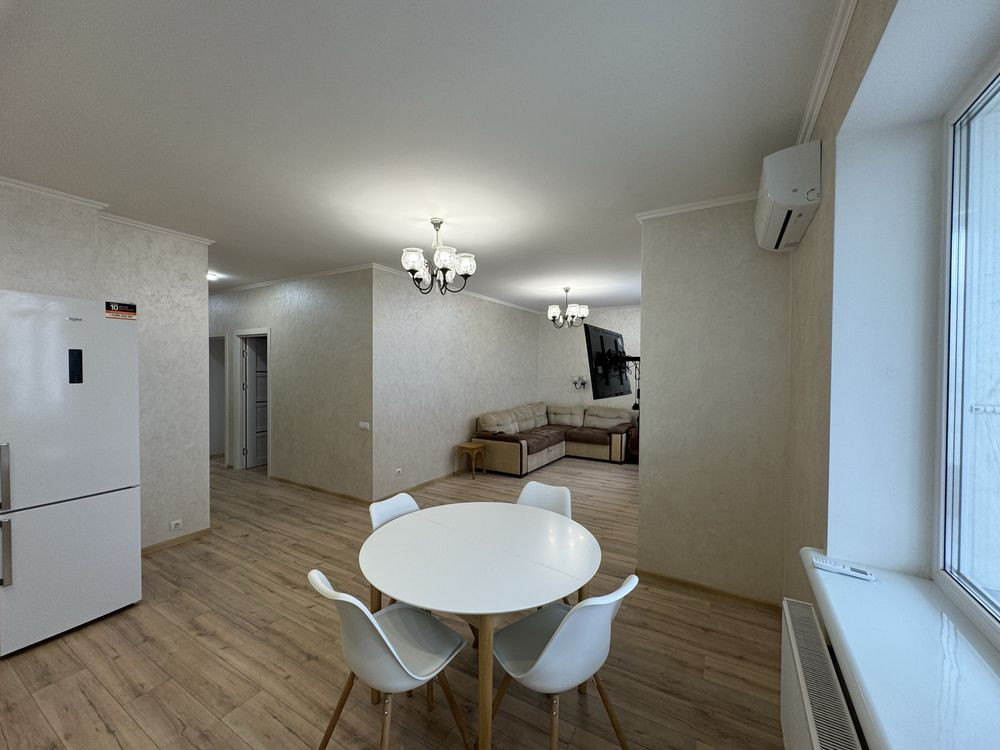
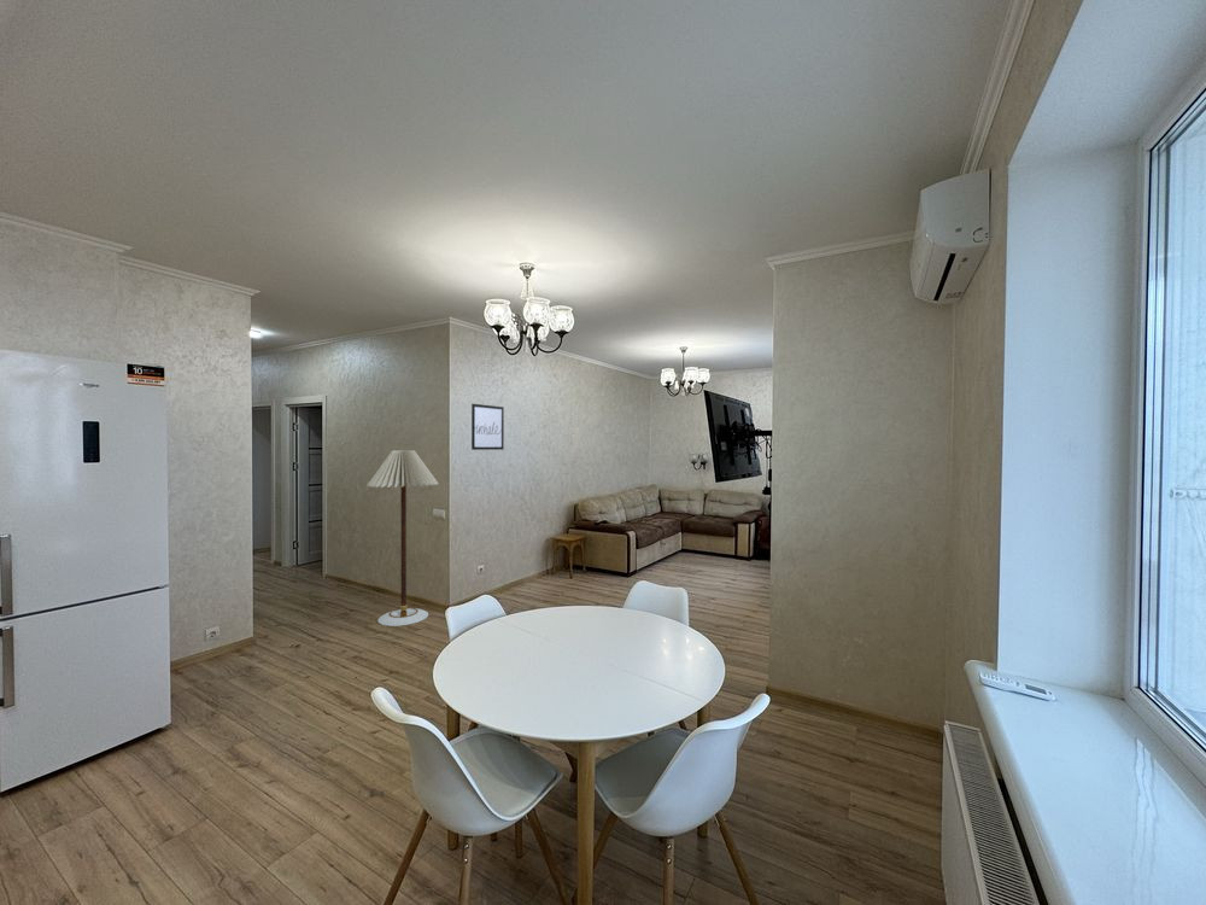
+ floor lamp [365,449,439,627]
+ wall art [470,403,505,451]
